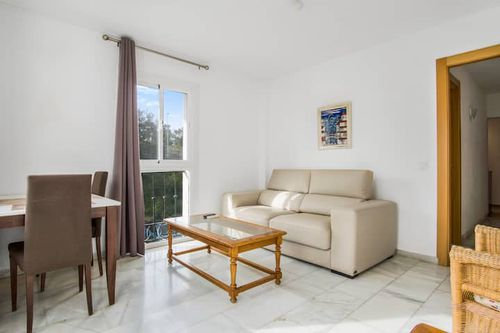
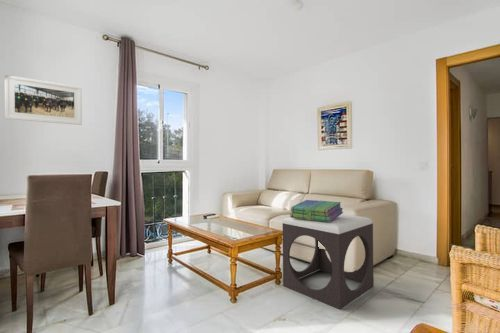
+ stack of books [289,199,344,222]
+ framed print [4,74,83,126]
+ footstool [282,213,374,310]
